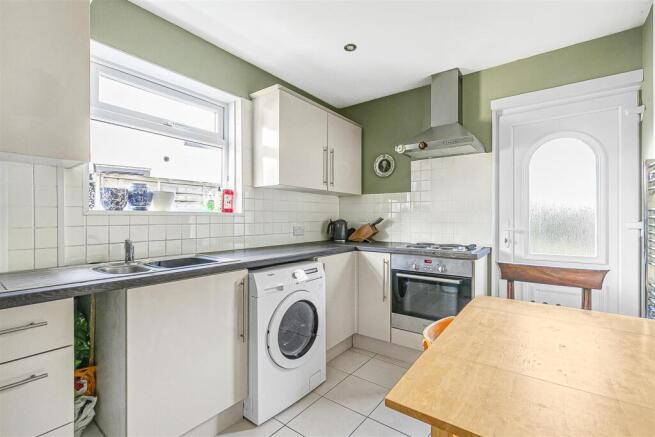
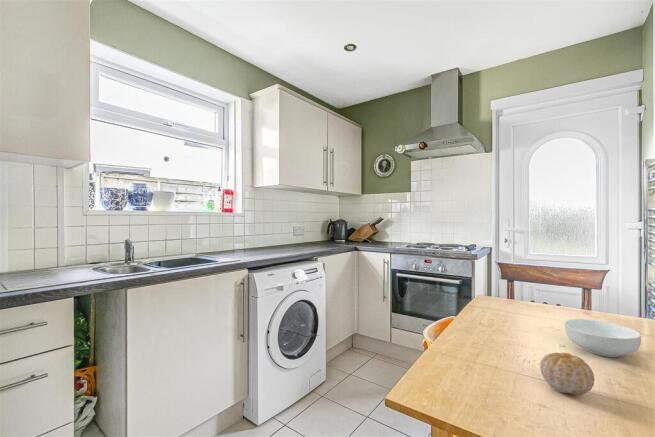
+ fruit [539,352,595,396]
+ cereal bowl [564,318,642,358]
